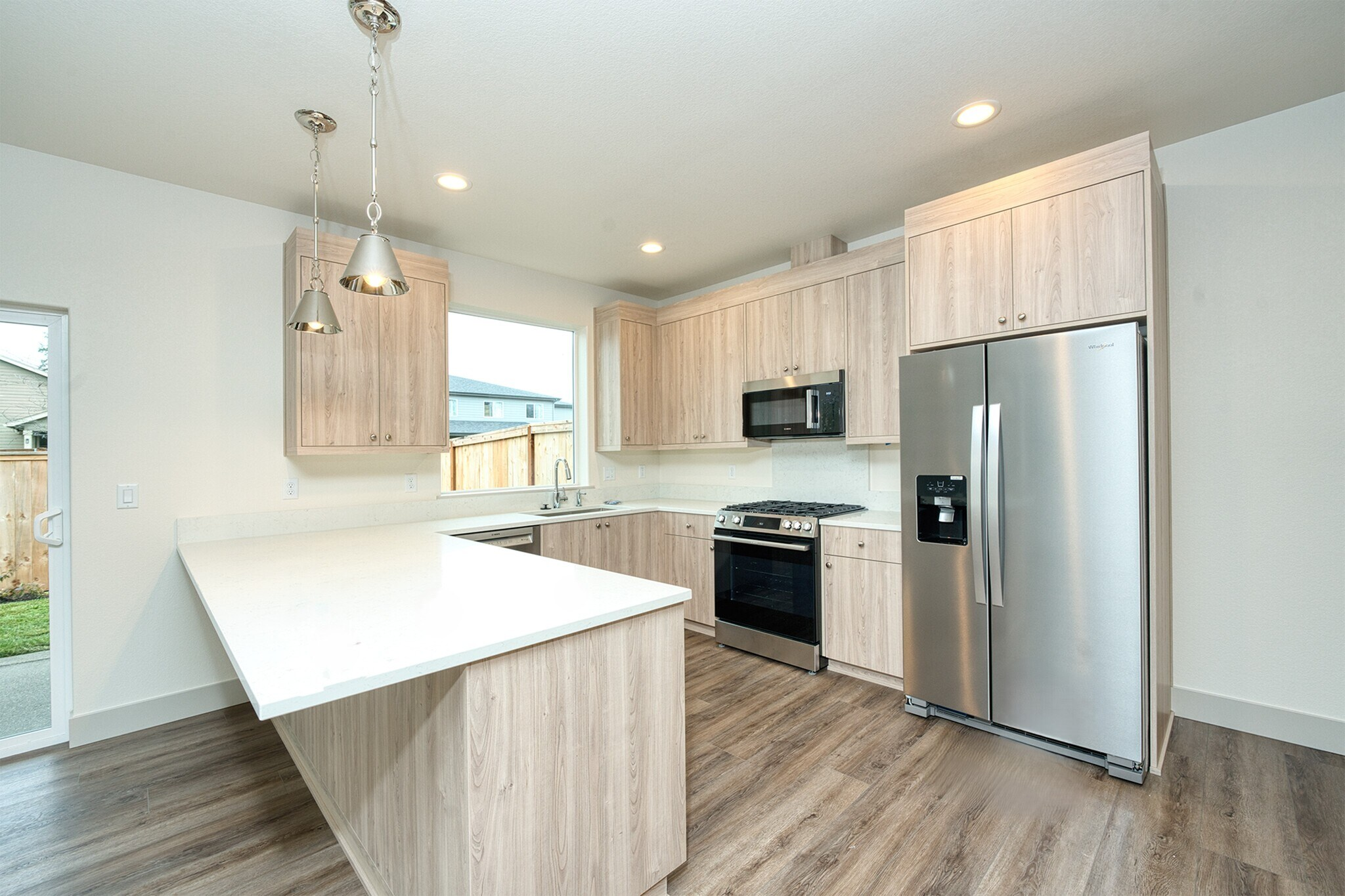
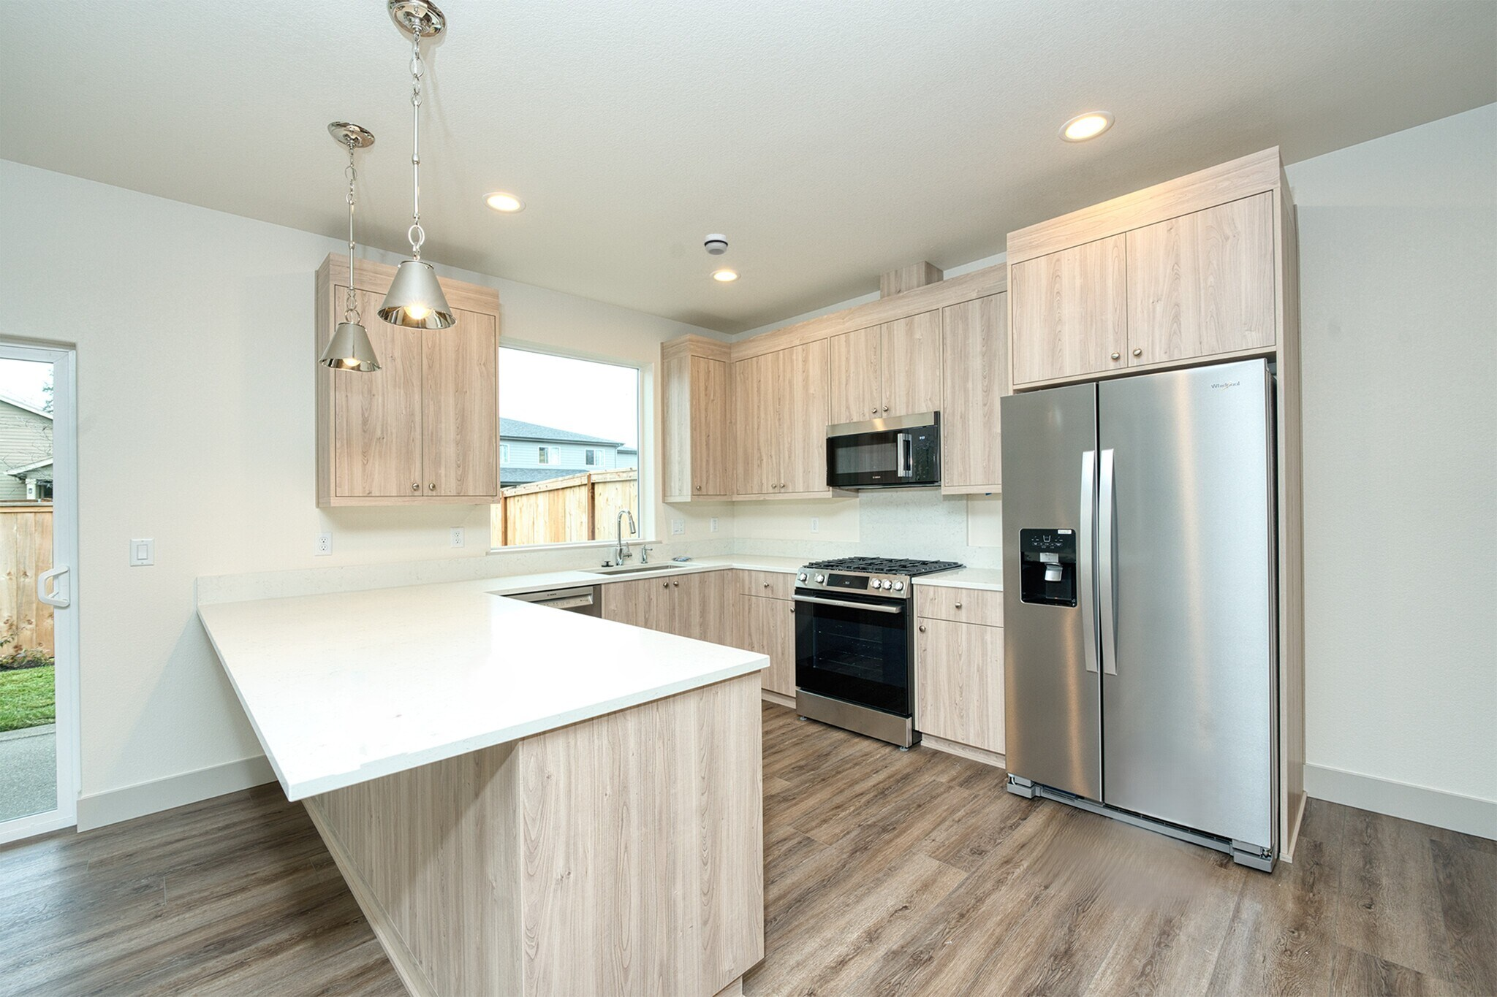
+ smoke detector [703,233,729,256]
